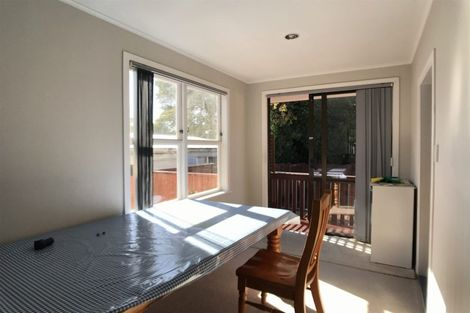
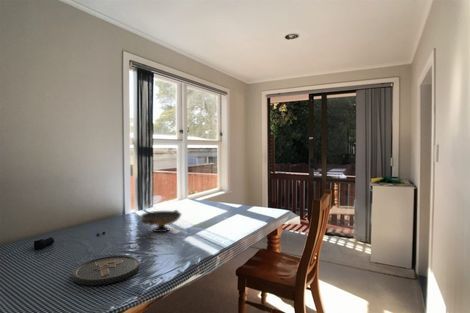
+ decorative bowl [139,209,182,233]
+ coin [71,255,141,286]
